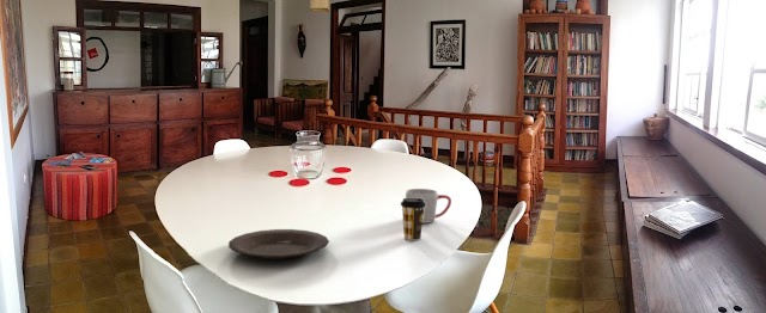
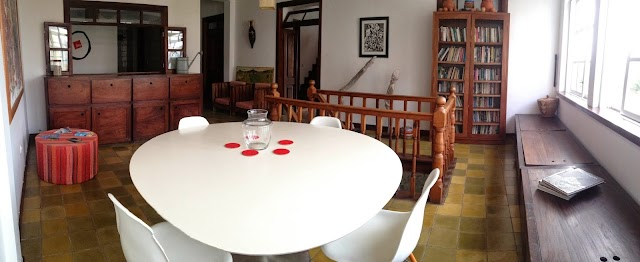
- mug [405,188,452,225]
- plate [227,228,330,260]
- coffee cup [400,197,426,241]
